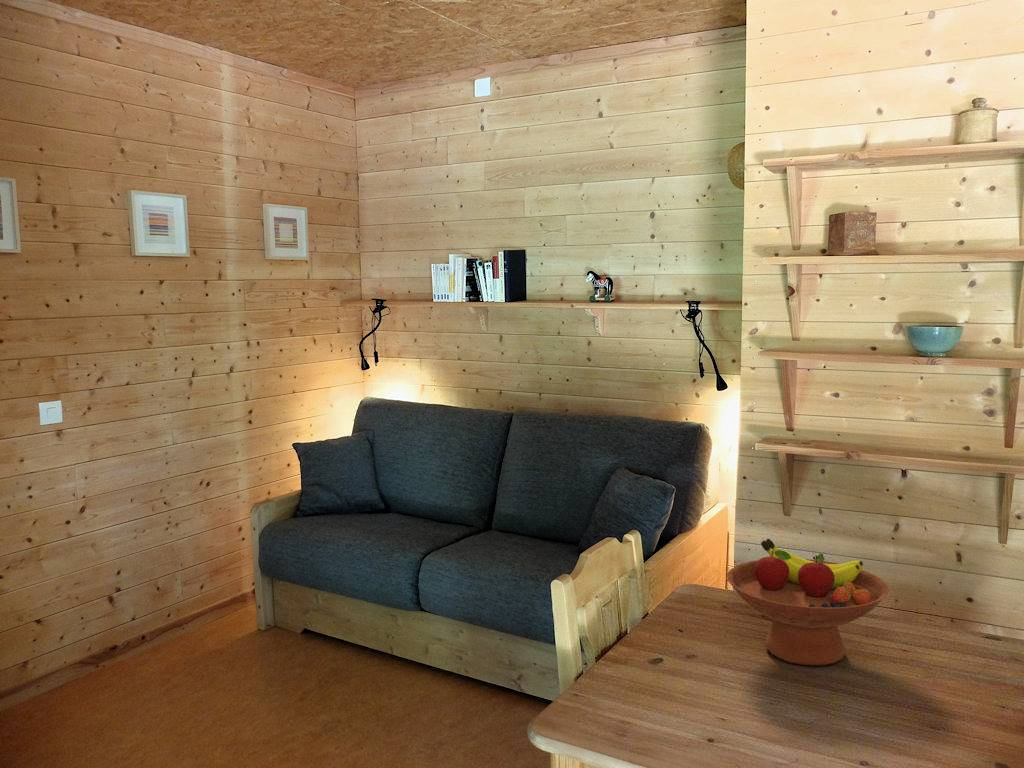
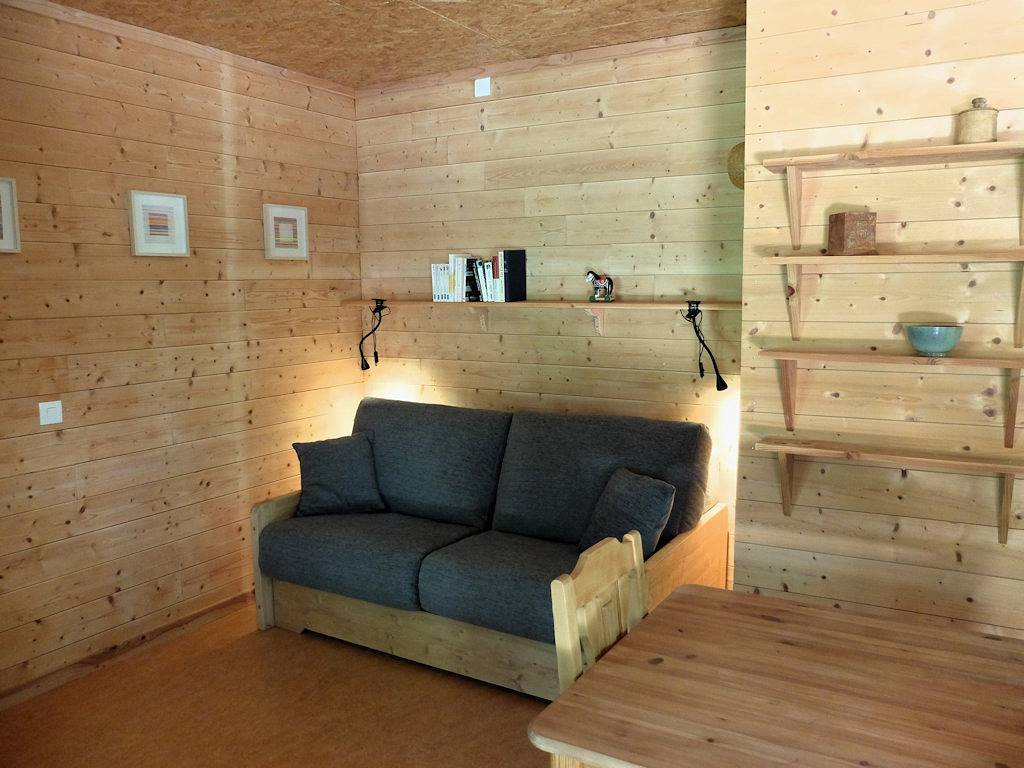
- fruit bowl [726,538,890,667]
